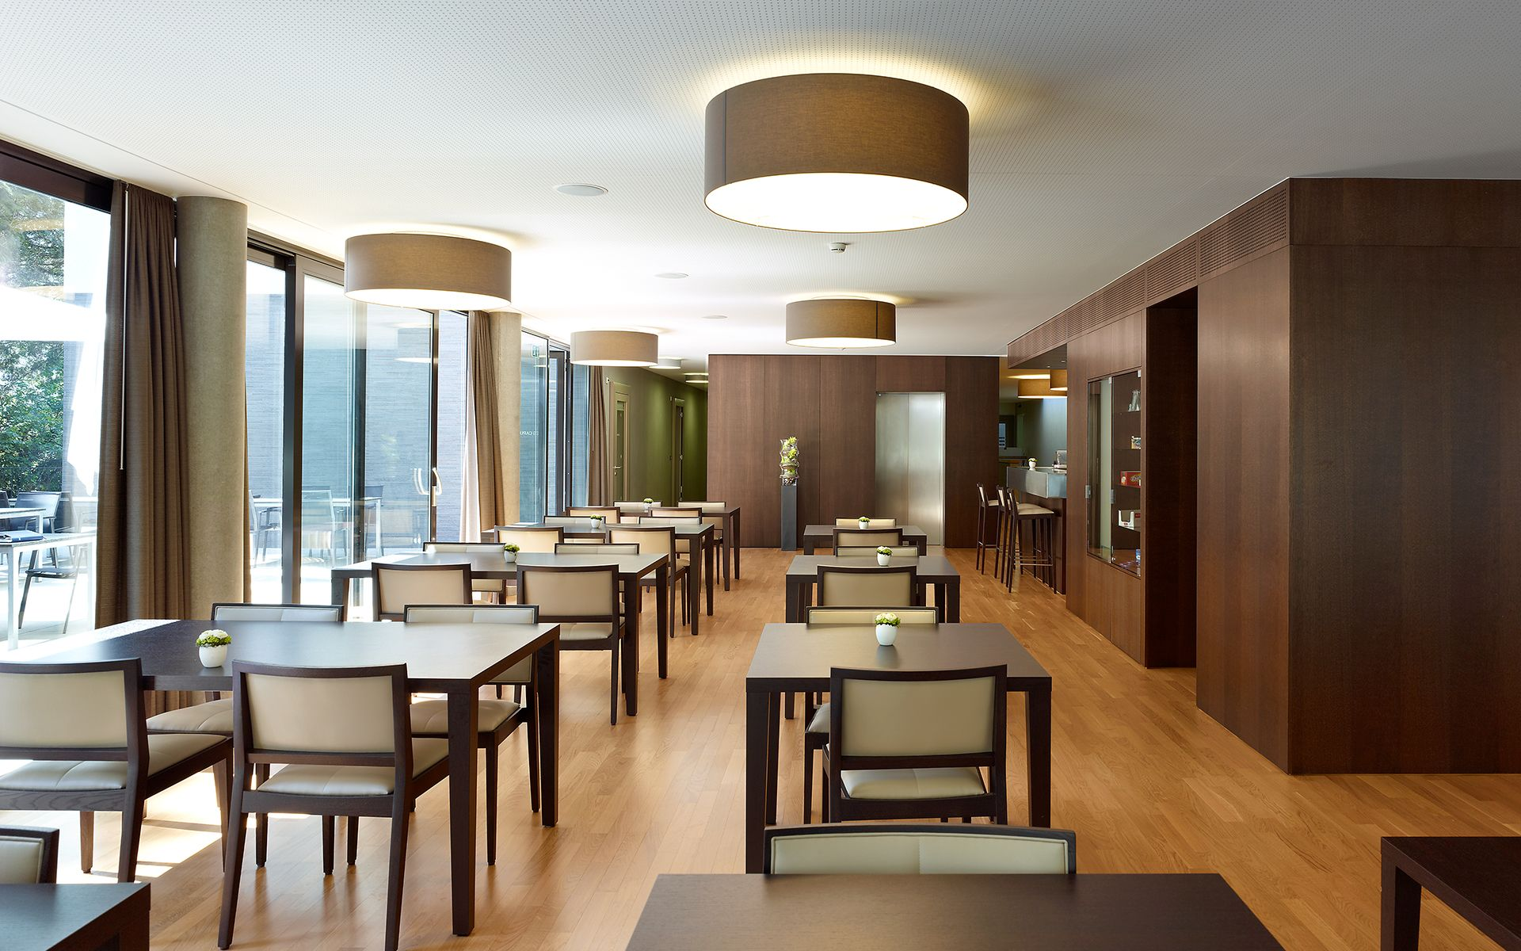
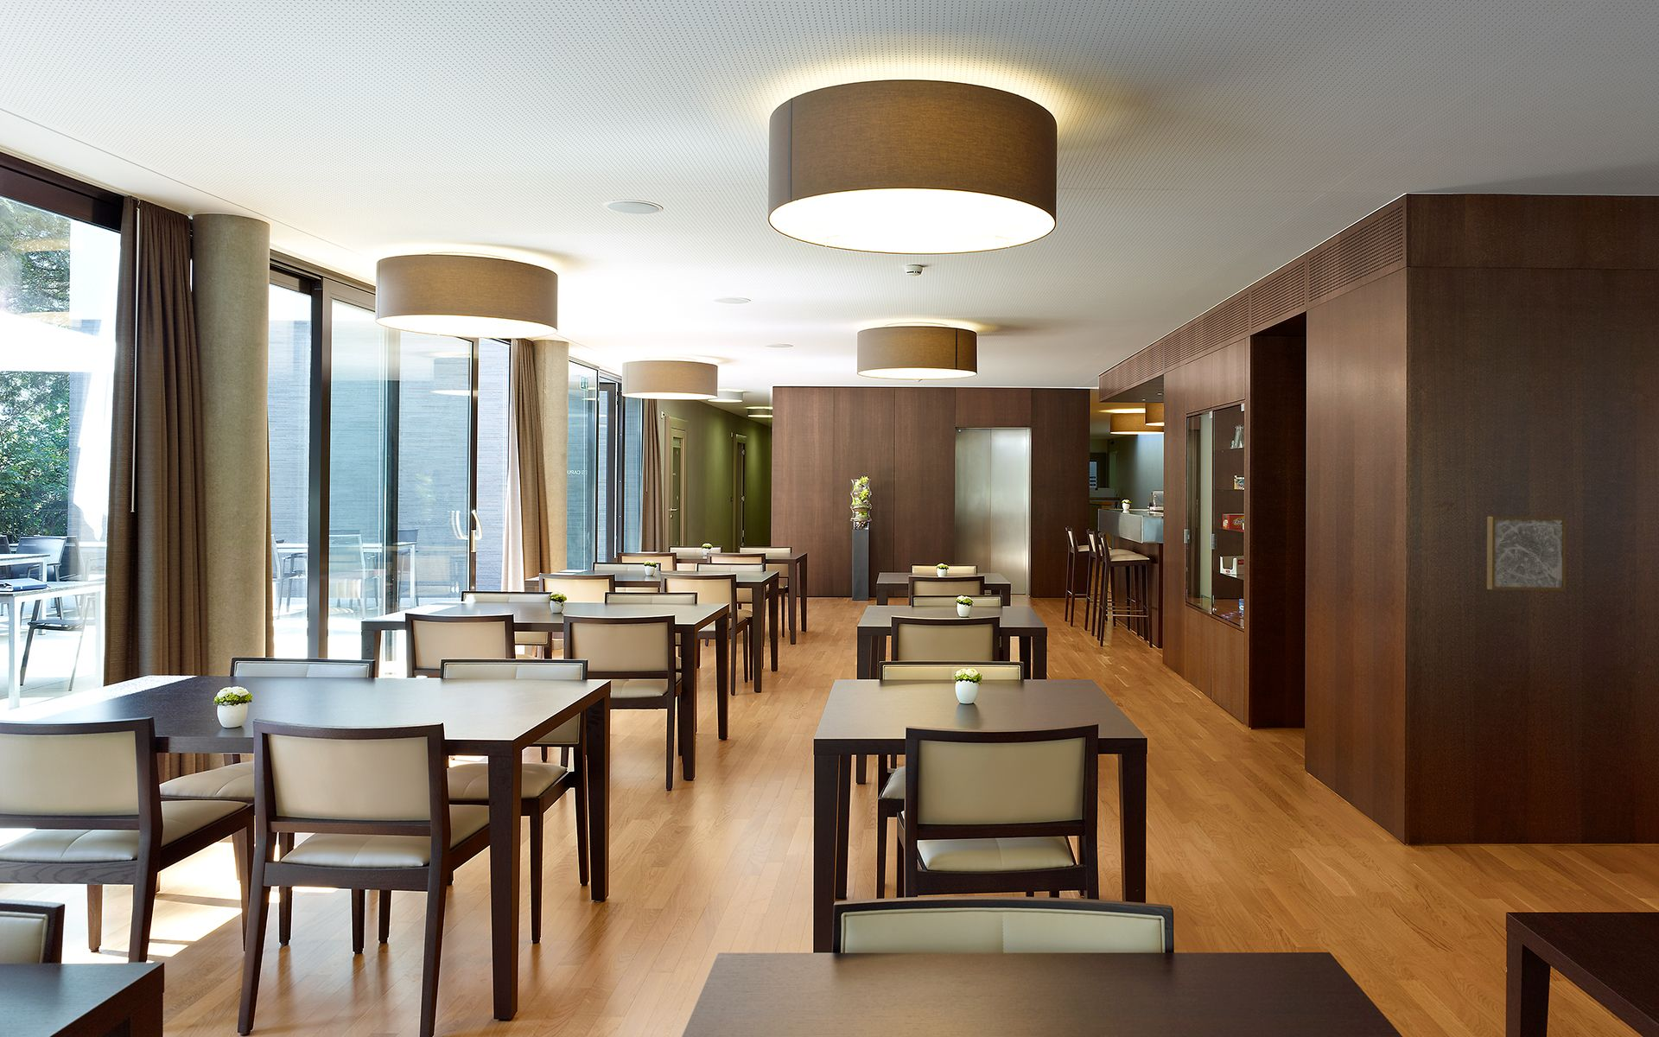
+ wall art [1486,516,1567,591]
